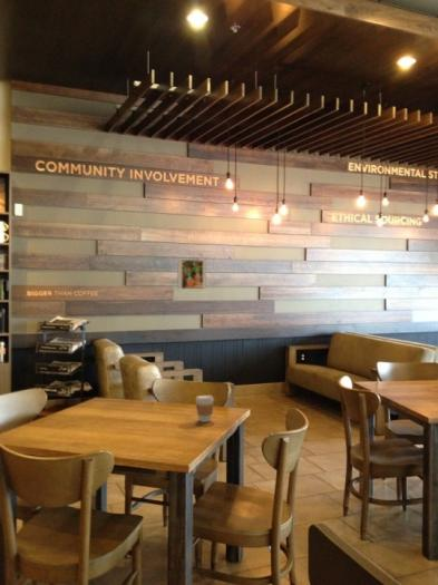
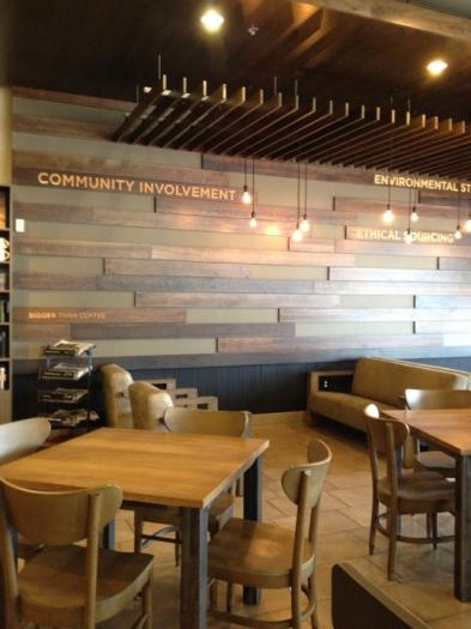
- coffee cup [195,394,215,423]
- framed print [176,259,207,290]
